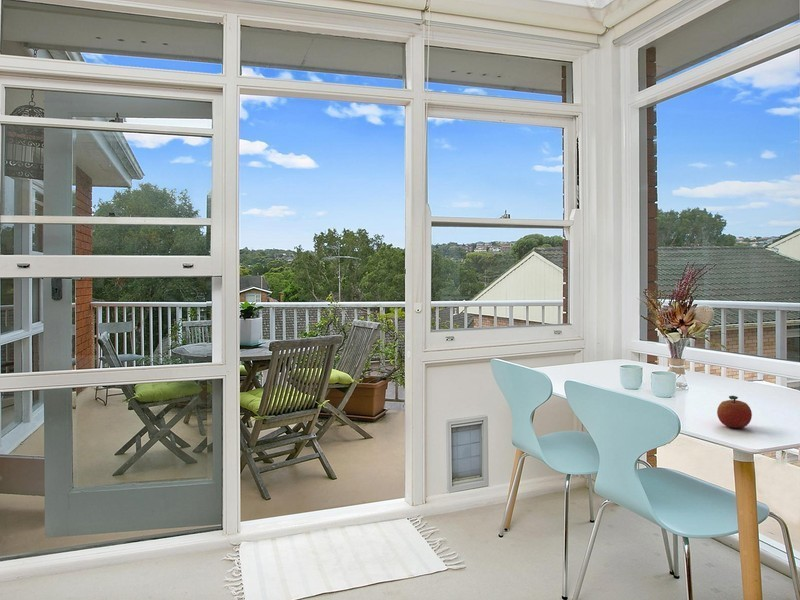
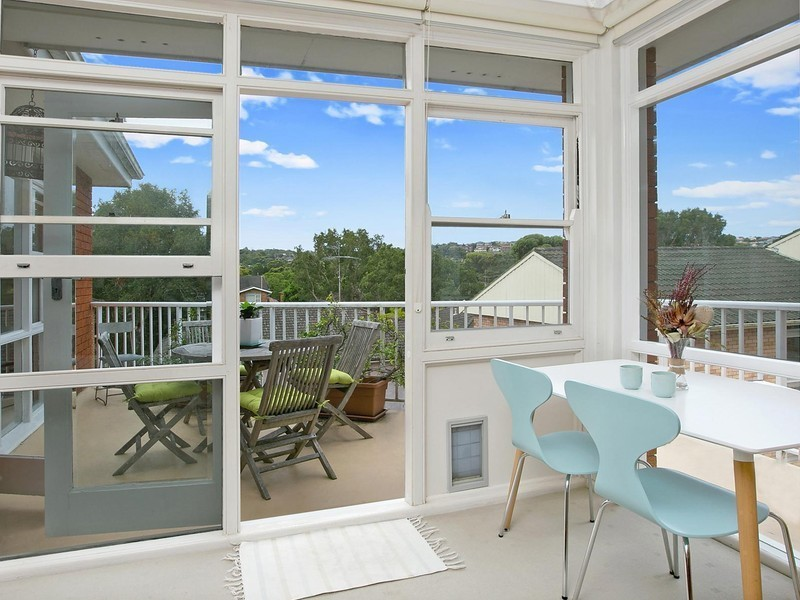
- fruit [716,395,753,429]
